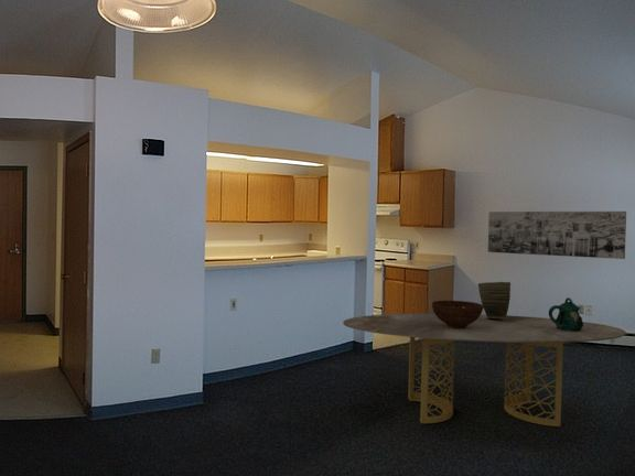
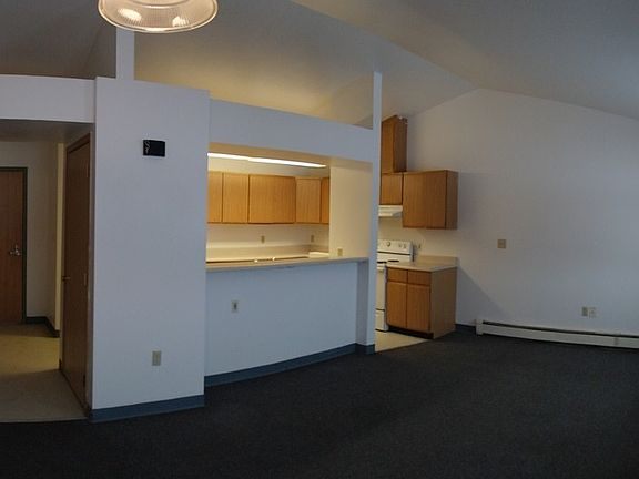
- dining table [342,313,627,428]
- vase [477,281,512,318]
- wall art [487,210,627,260]
- ceramic pitcher [548,296,584,331]
- fruit bowl [431,300,484,328]
